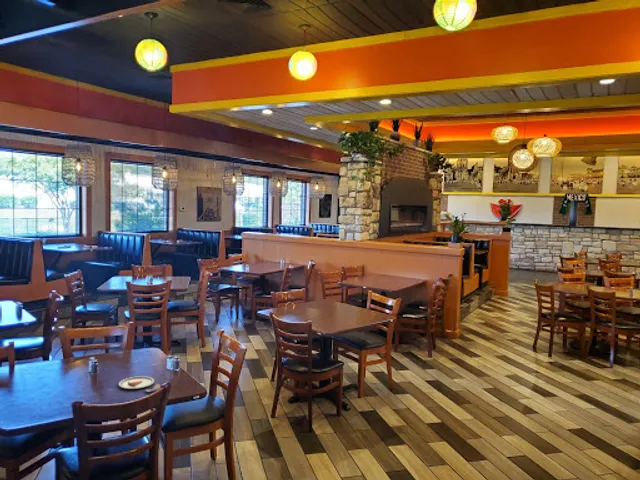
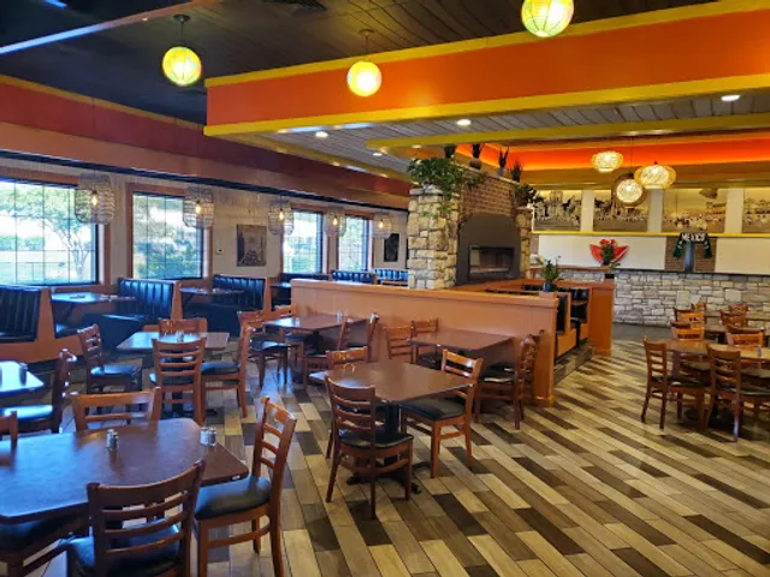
- dinner plate [118,375,161,393]
